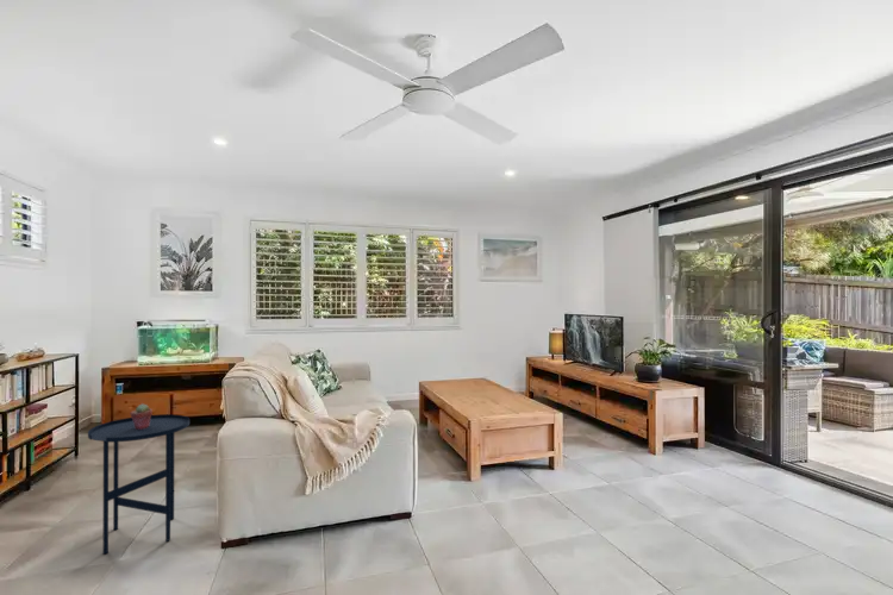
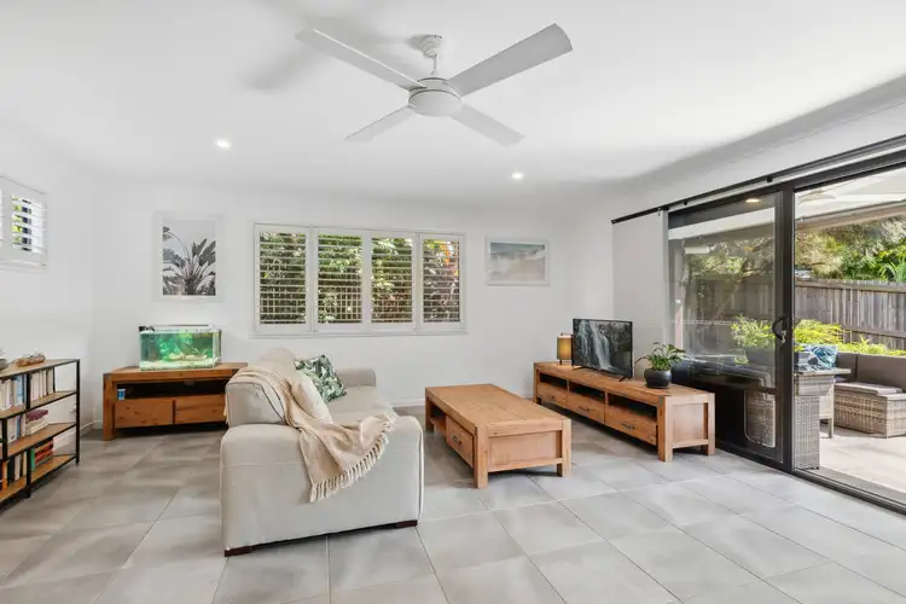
- potted succulent [130,402,154,430]
- side table [87,413,191,556]
